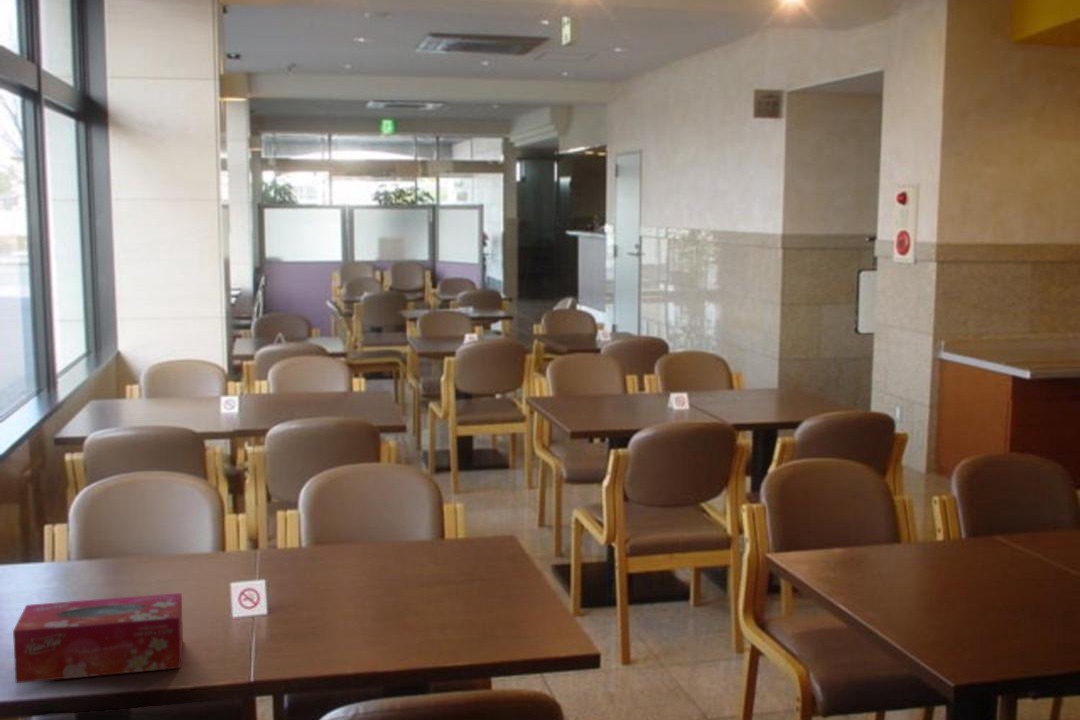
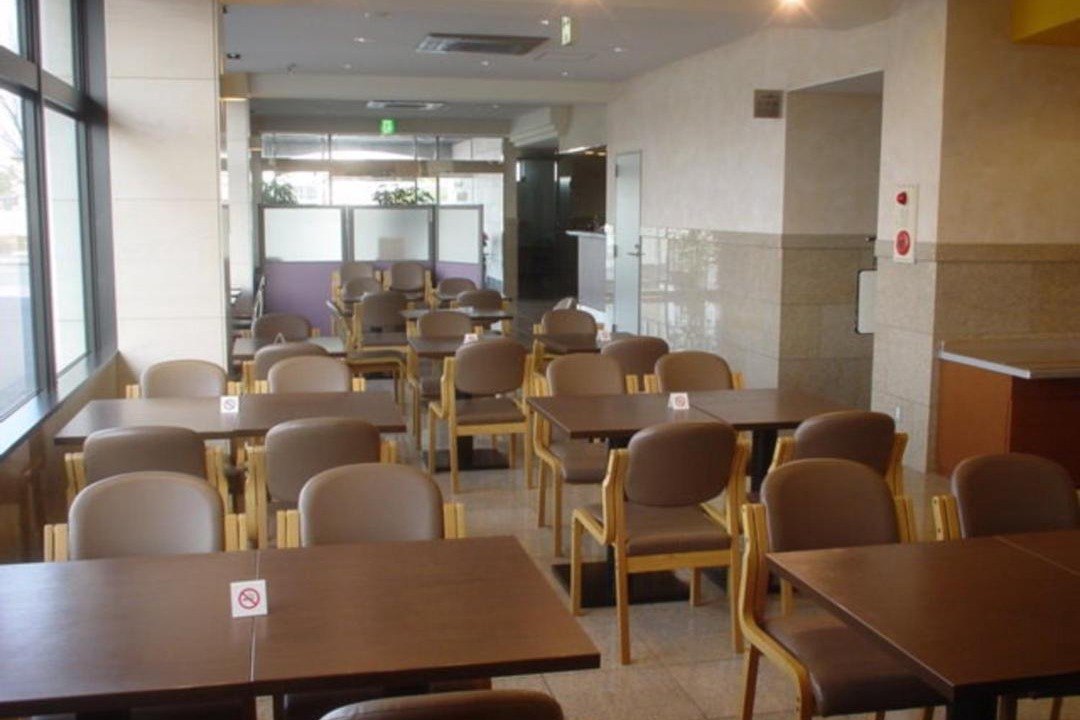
- tissue box [12,592,184,684]
